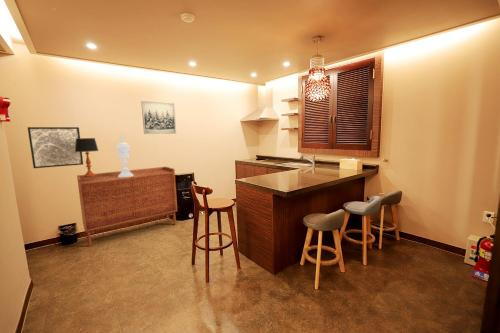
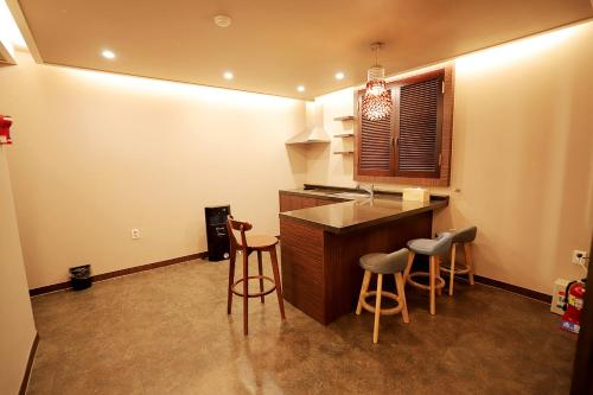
- decorative urn [114,134,134,177]
- table lamp [75,137,99,177]
- sideboard [76,166,178,248]
- wall art [27,126,84,169]
- wall art [140,100,177,135]
